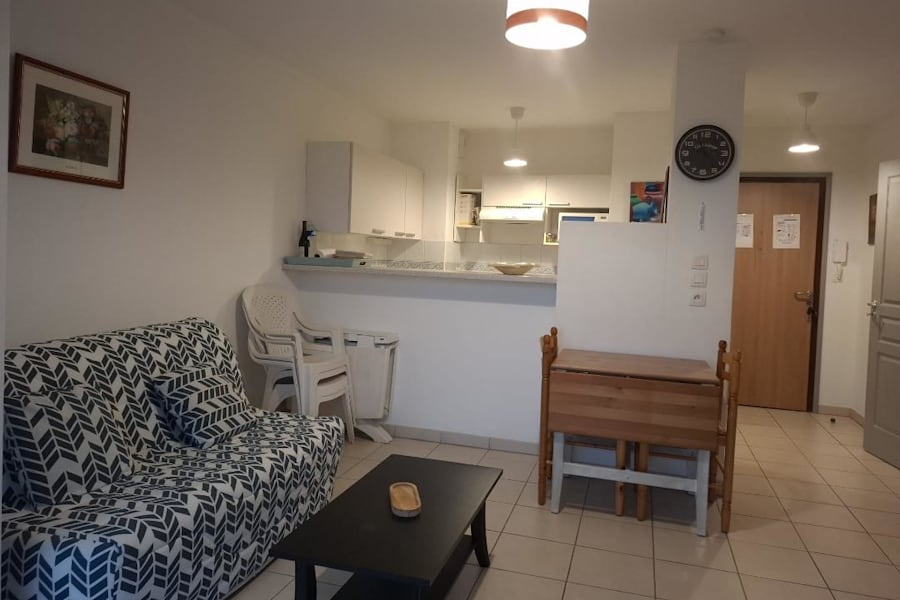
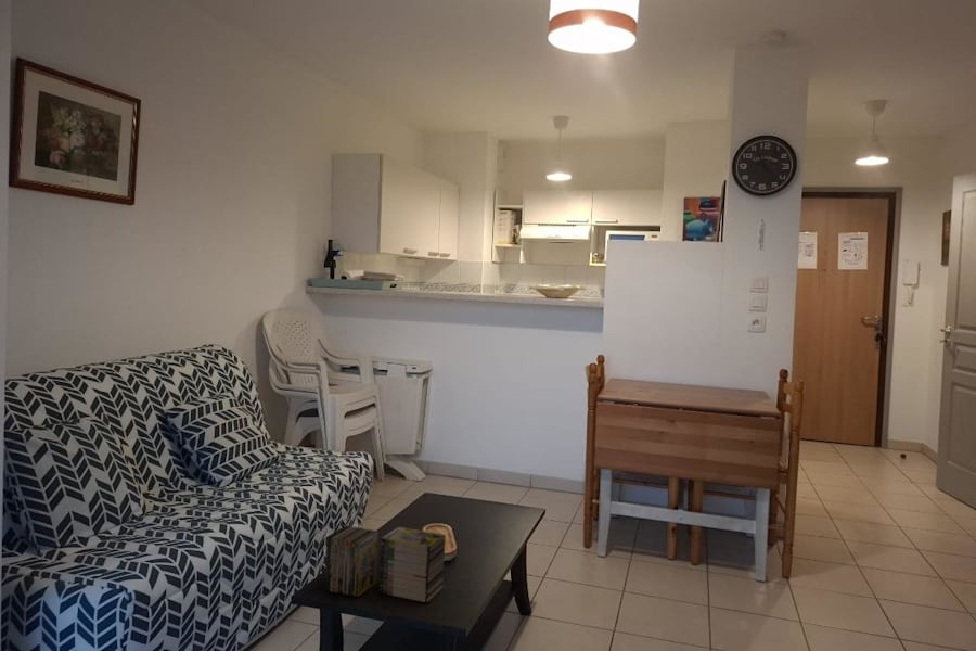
+ magazine [323,525,447,603]
